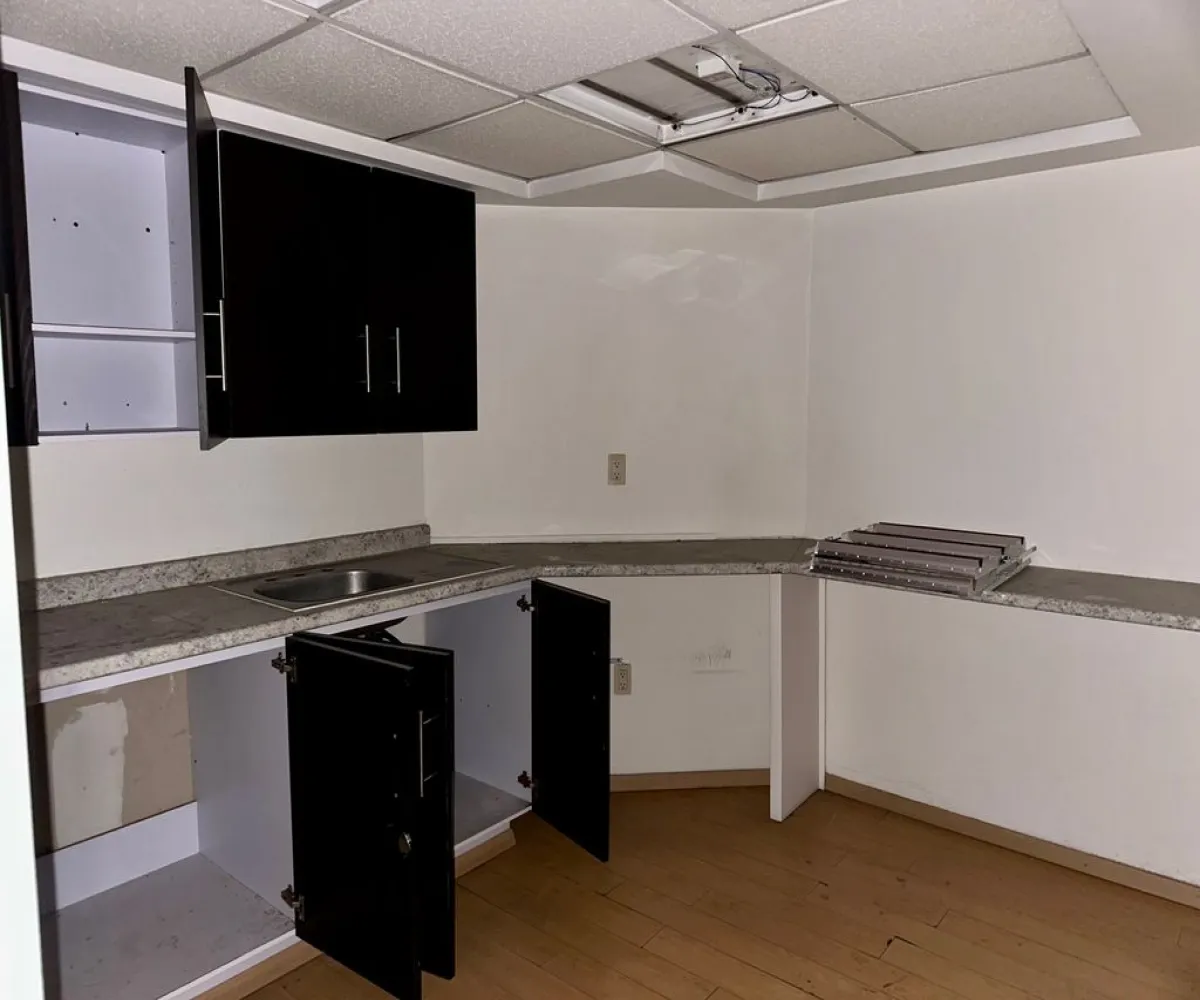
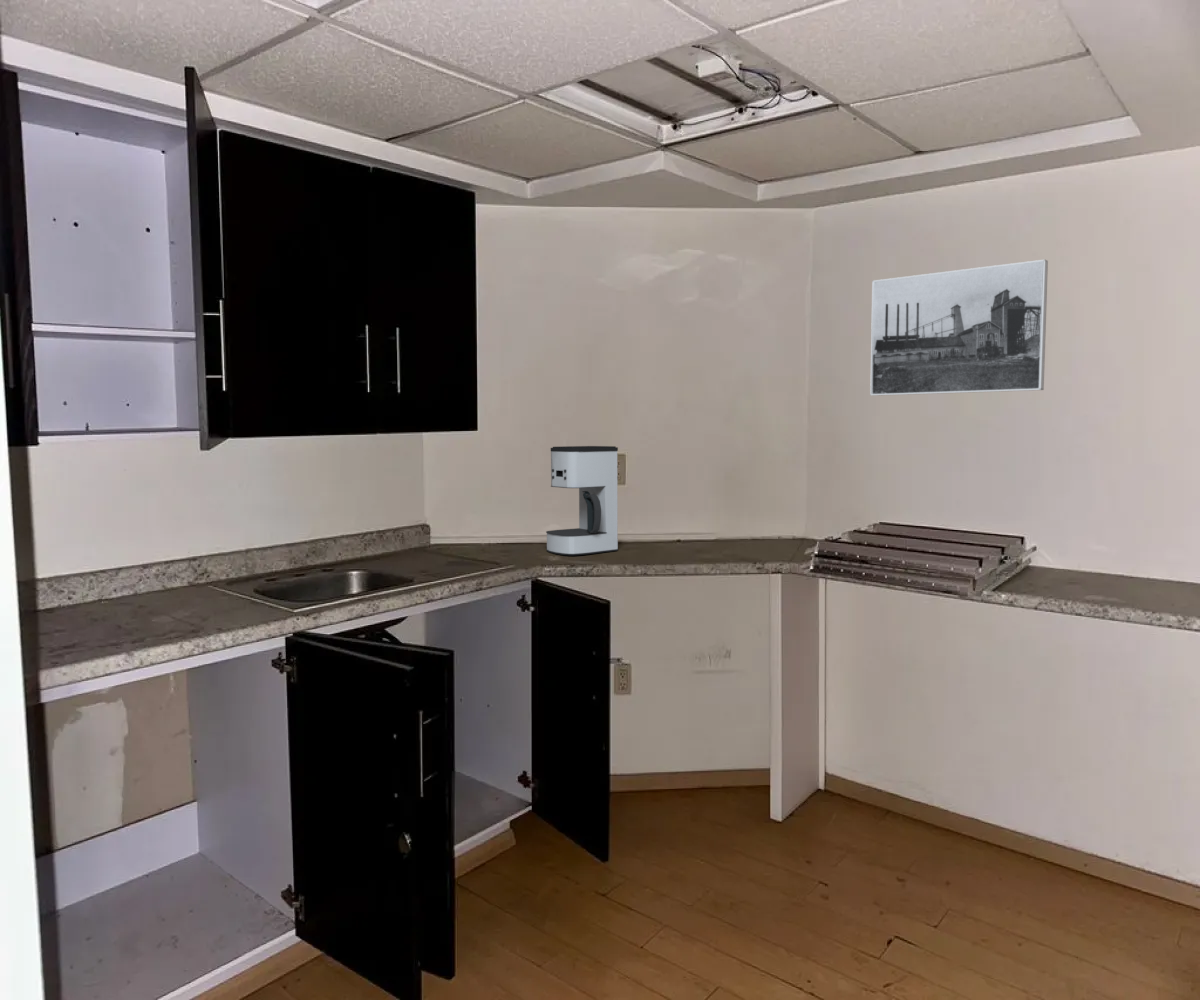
+ coffee maker [545,445,619,556]
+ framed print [869,259,1049,397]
